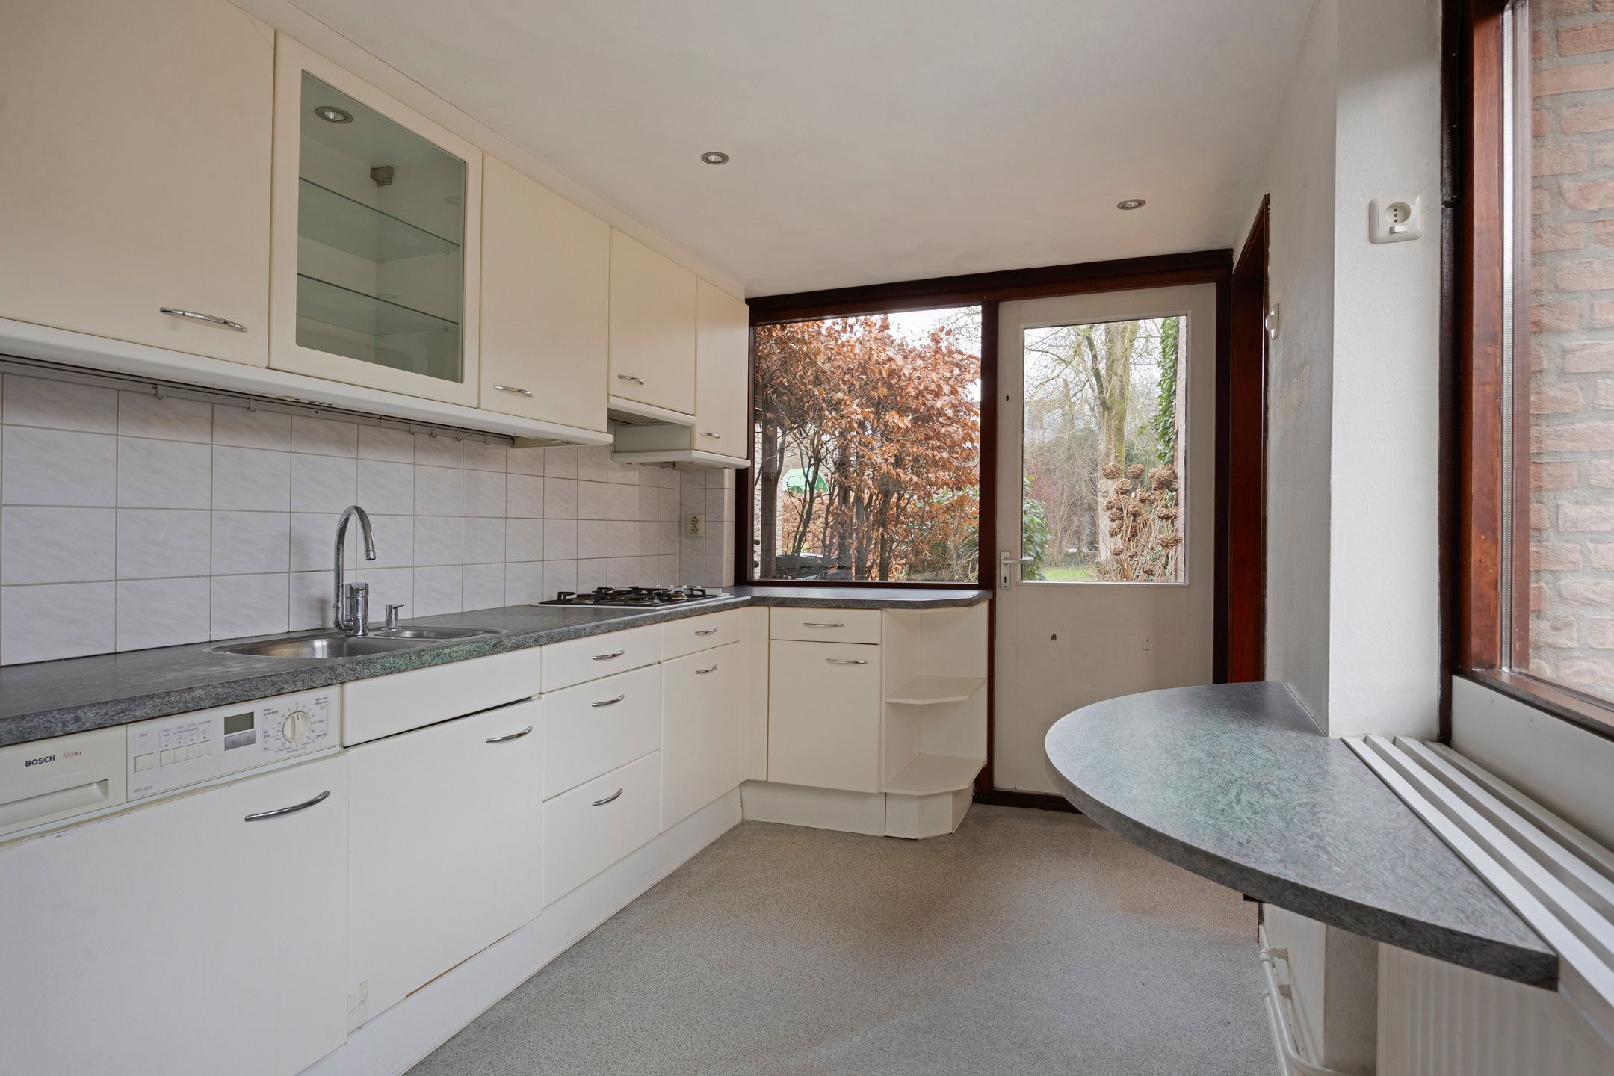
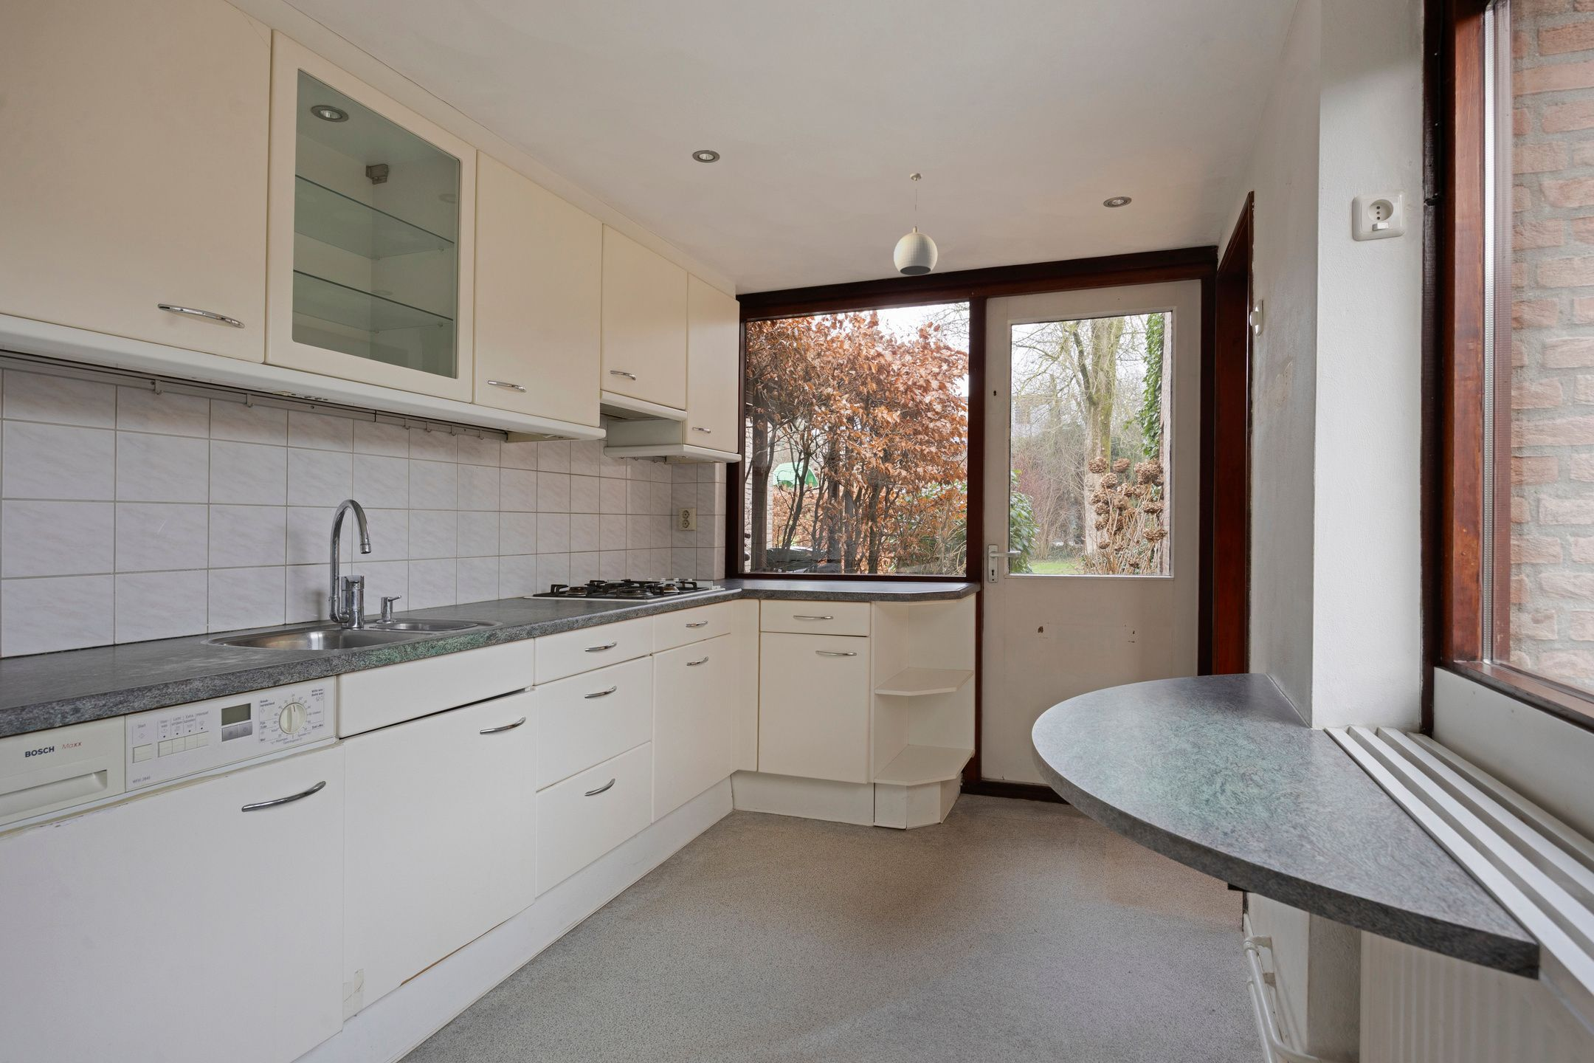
+ pendant light [893,173,938,276]
